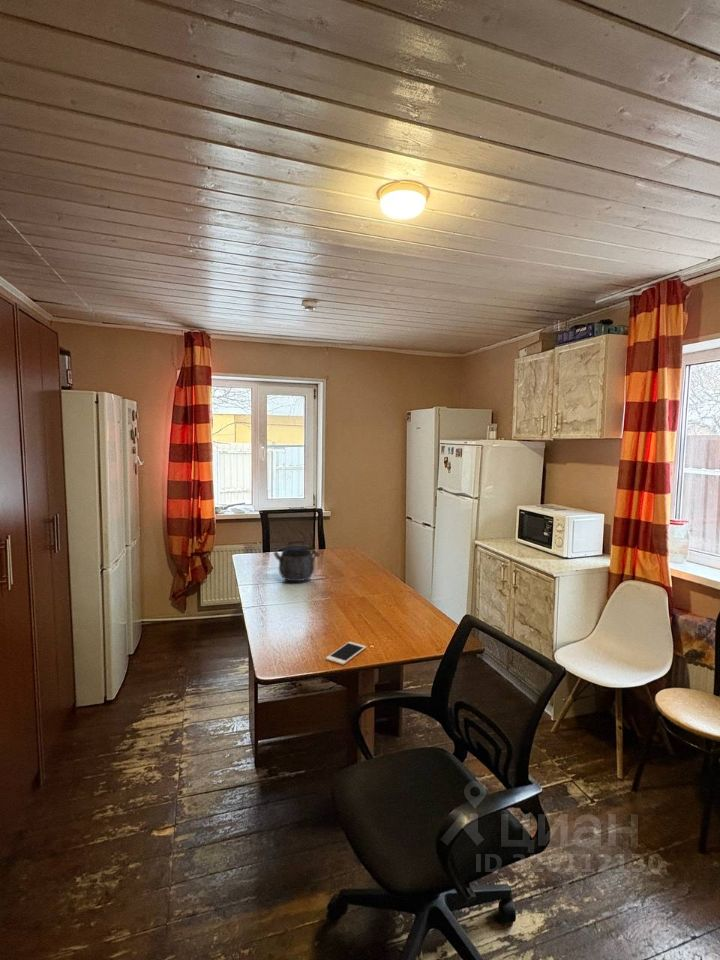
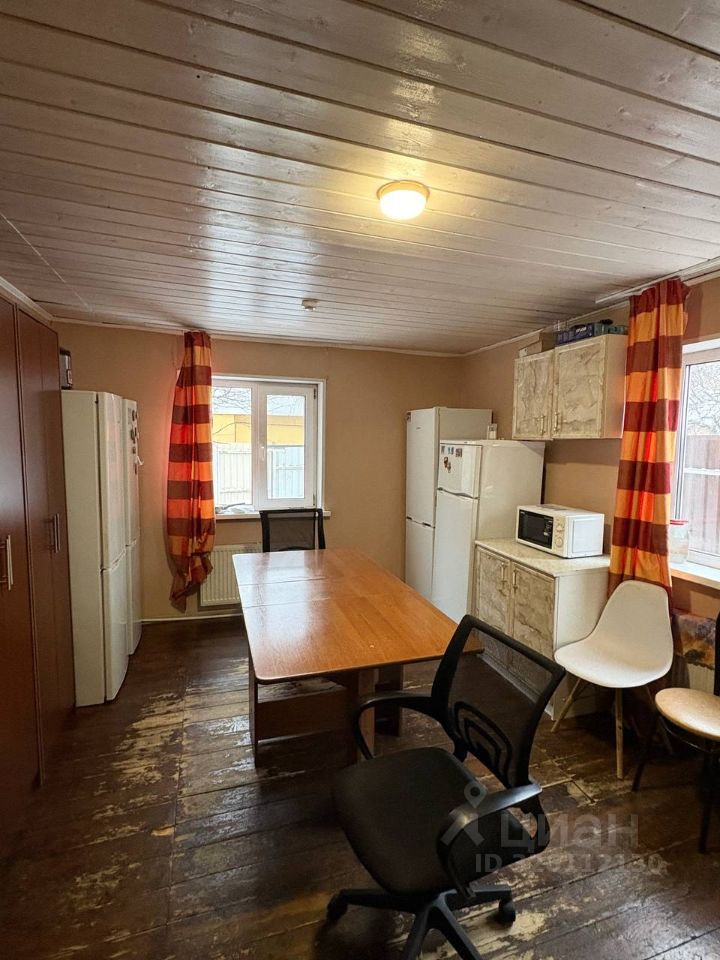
- kettle [273,539,321,582]
- cell phone [325,641,367,666]
